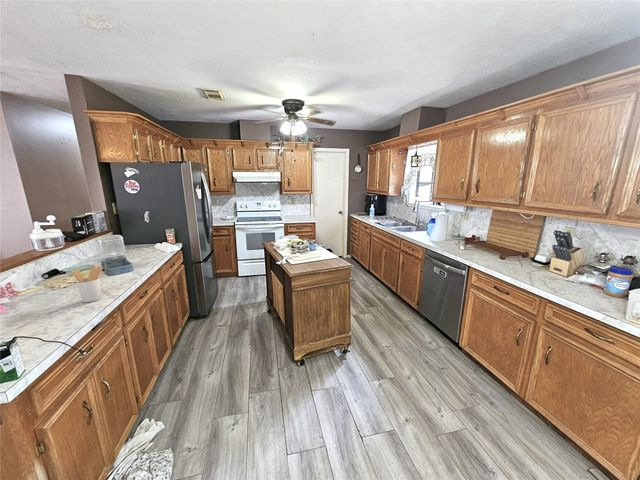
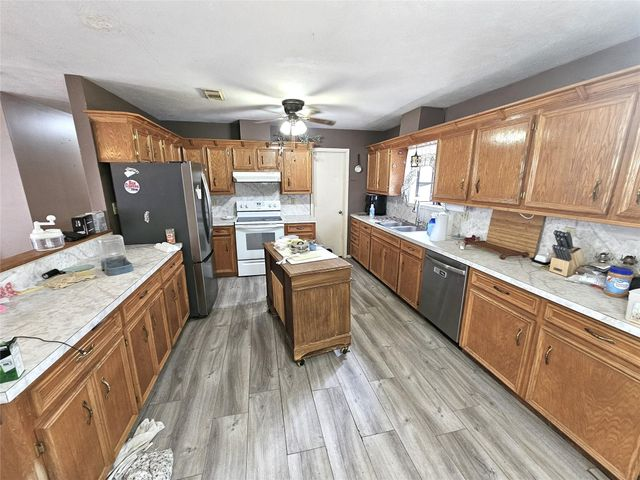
- utensil holder [72,265,104,303]
